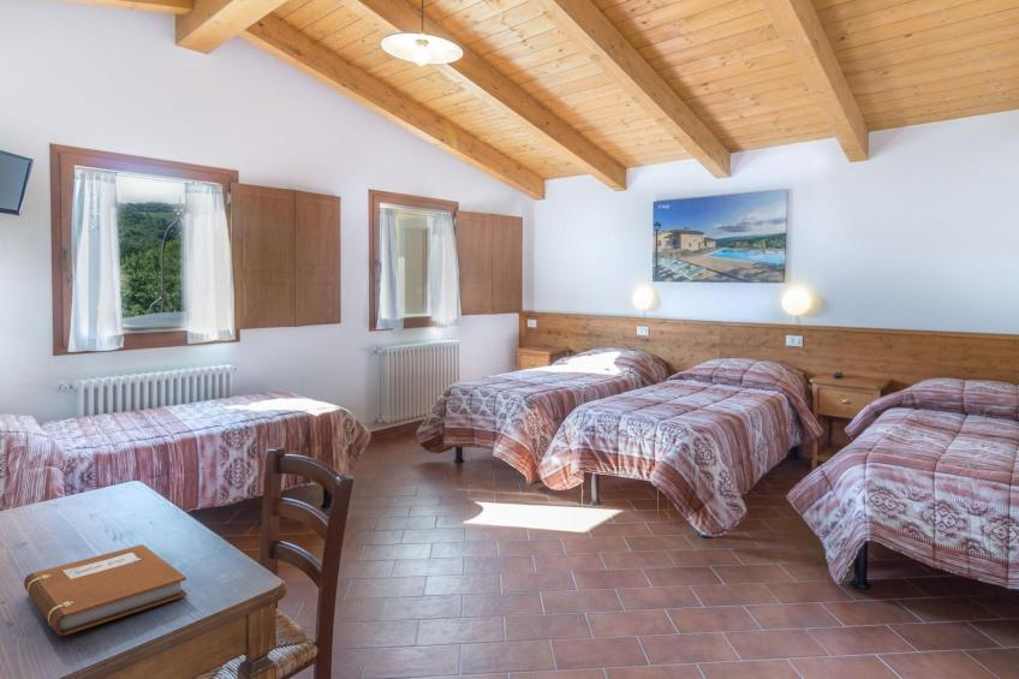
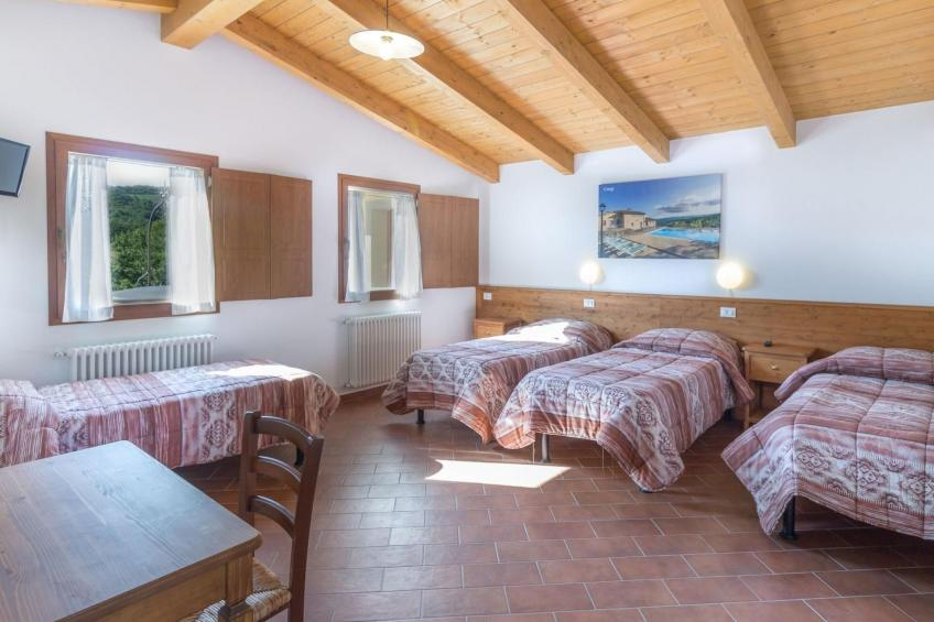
- notebook [23,543,189,637]
